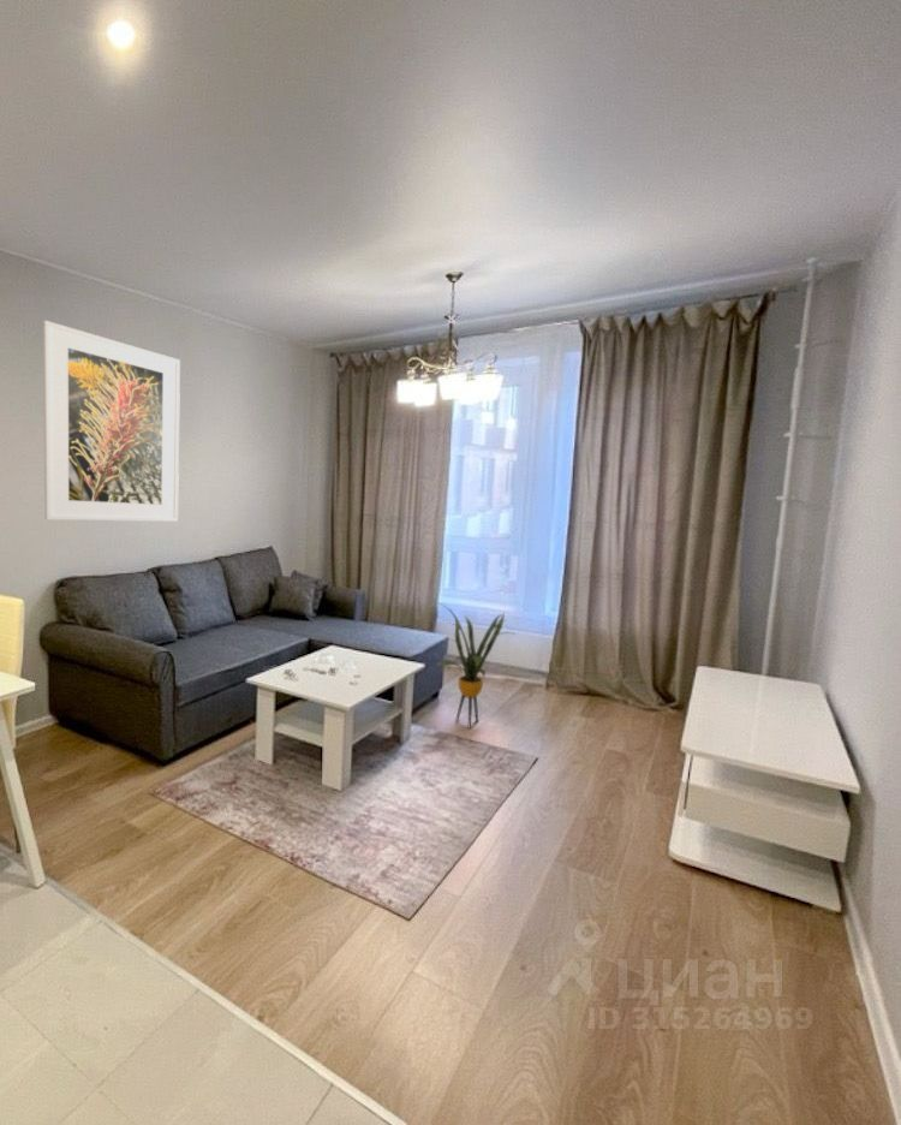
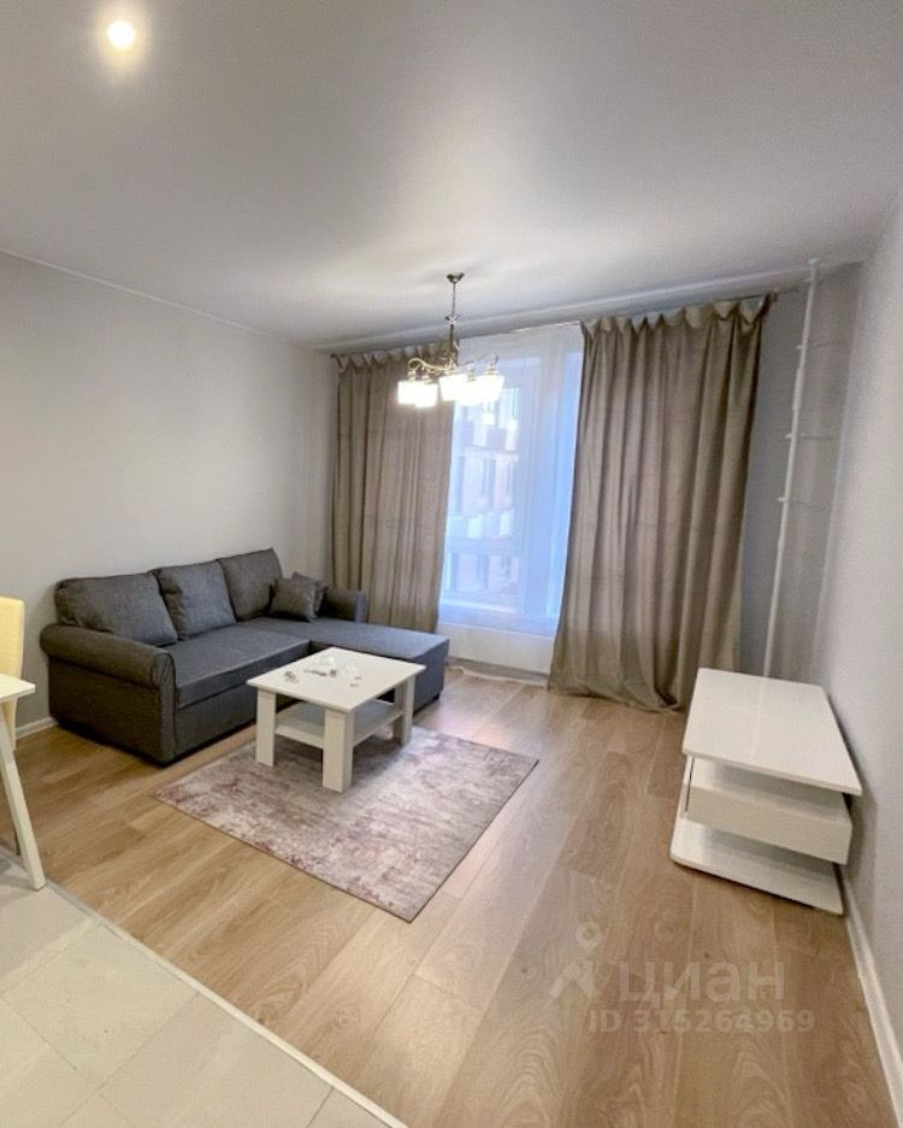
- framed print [42,320,181,523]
- house plant [432,600,514,728]
